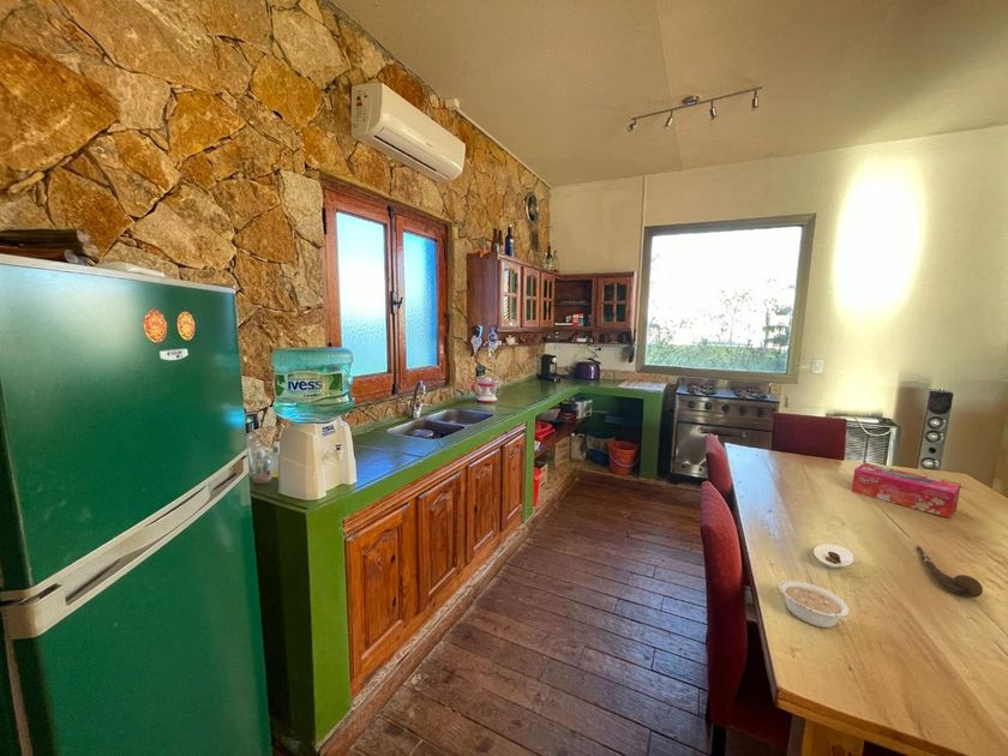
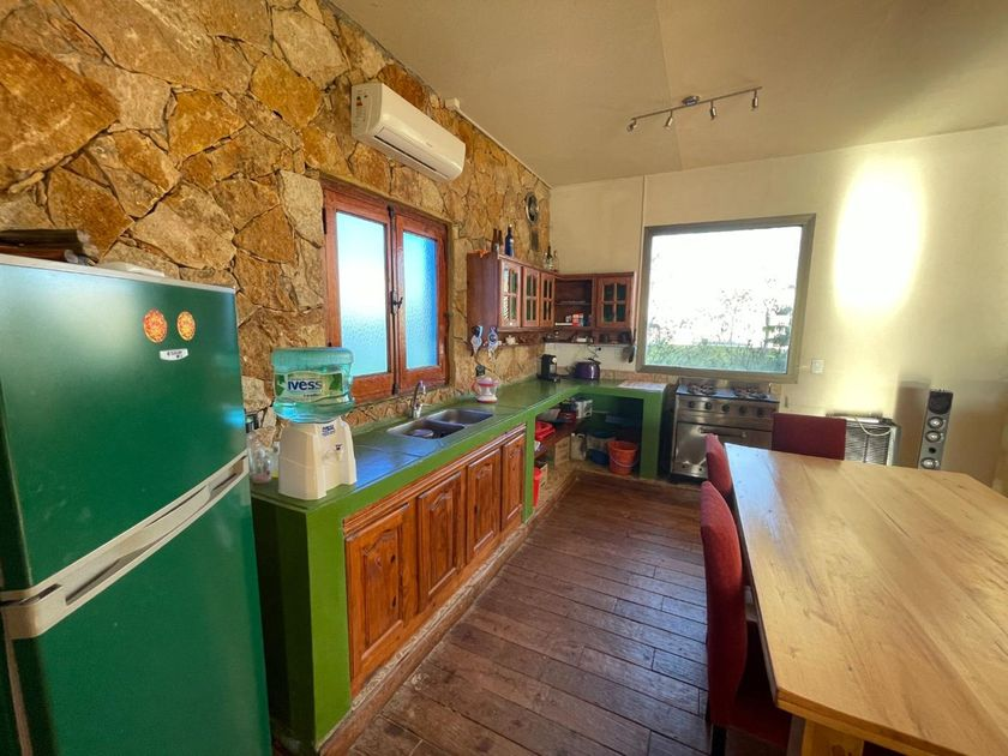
- legume [778,580,851,629]
- tissue box [851,462,961,520]
- spoon [916,545,984,599]
- saucer [812,542,854,569]
